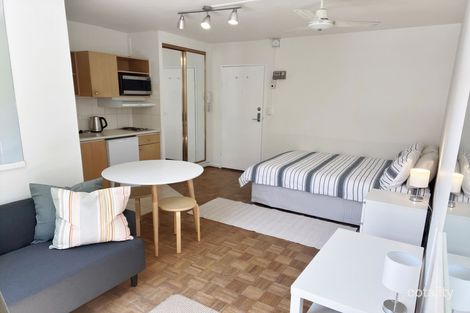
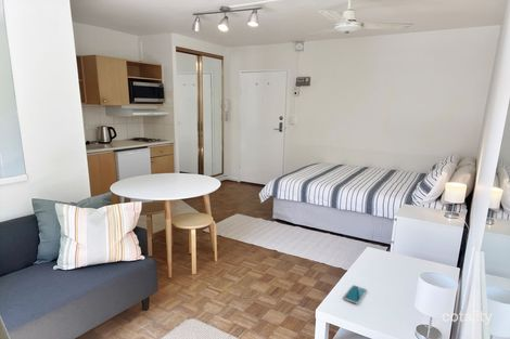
+ smartphone [342,284,368,305]
